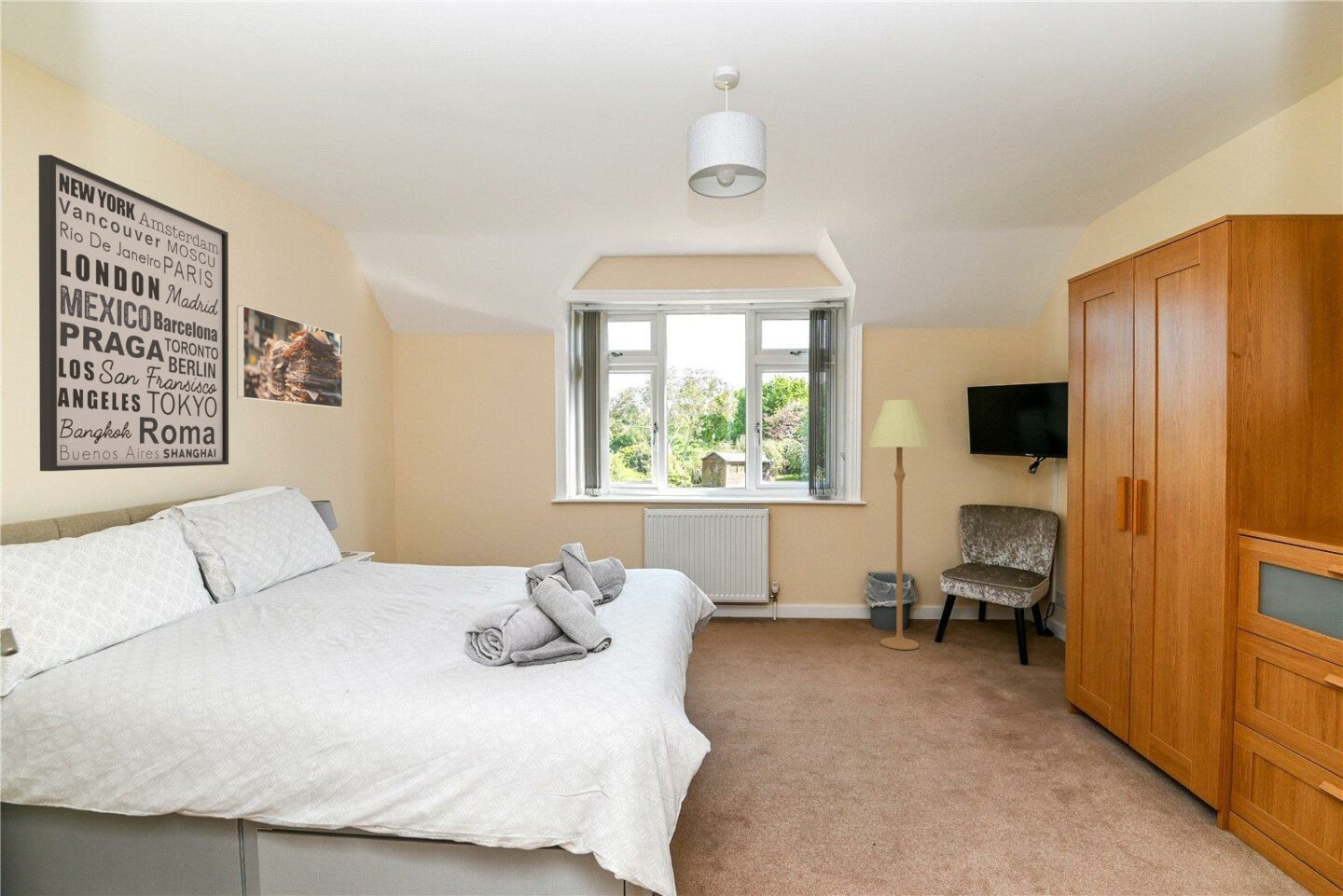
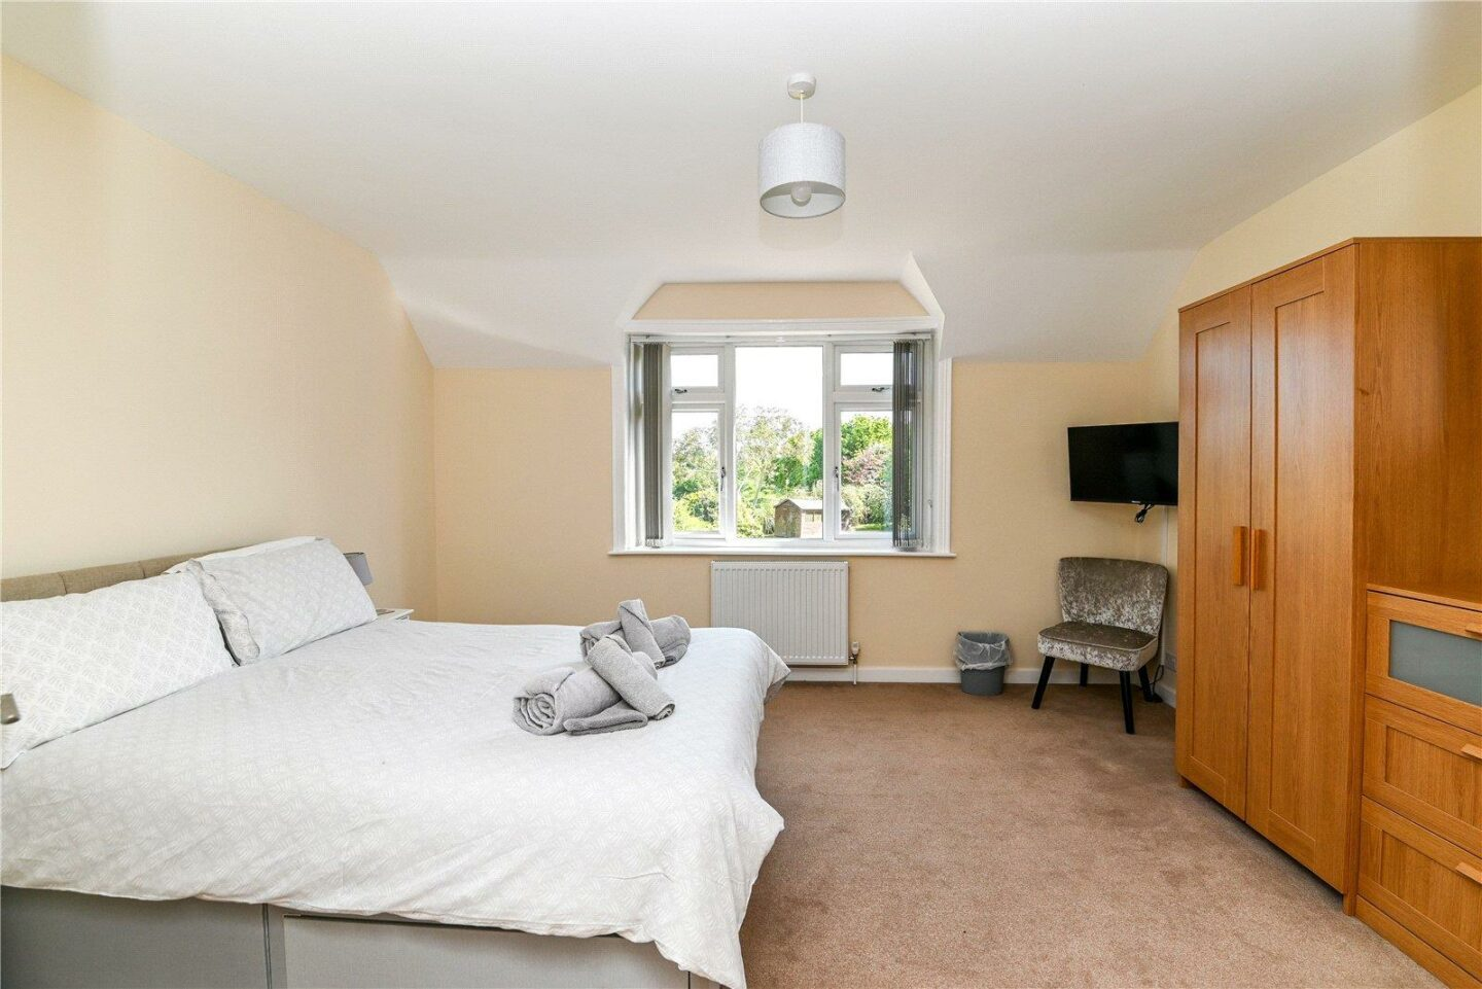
- wall art [38,154,229,472]
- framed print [236,304,343,409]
- floor lamp [867,399,933,651]
